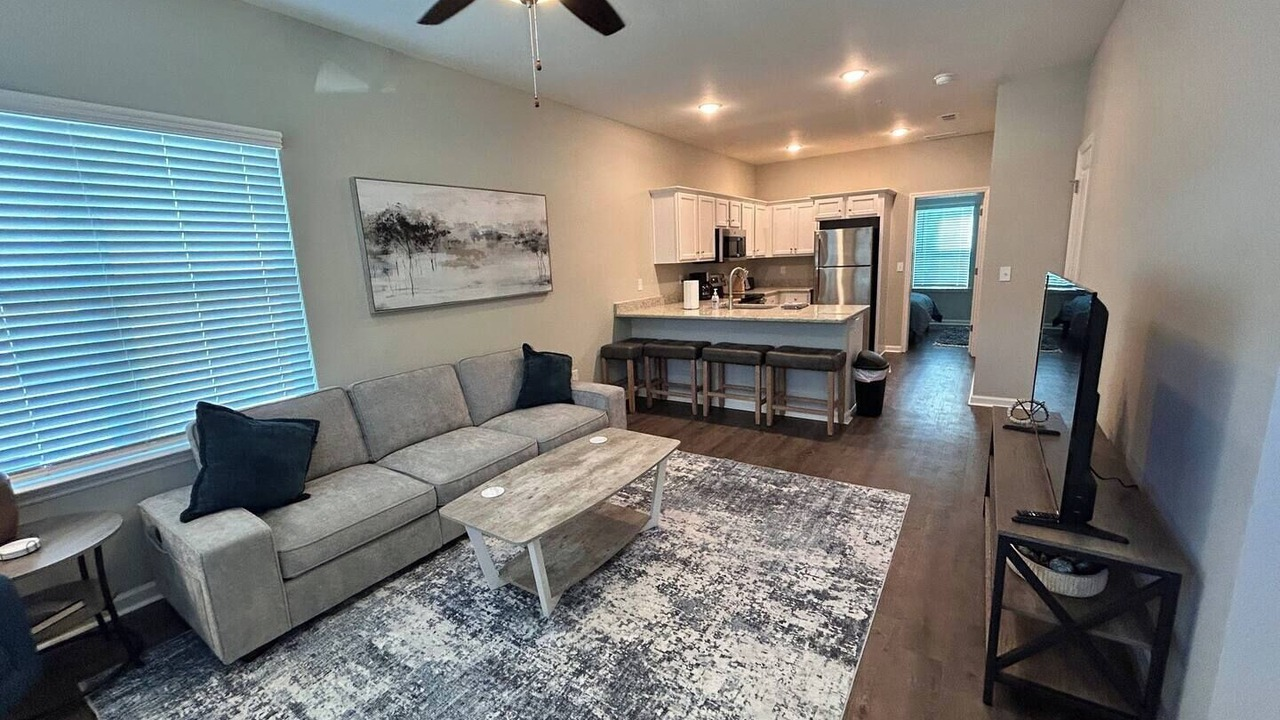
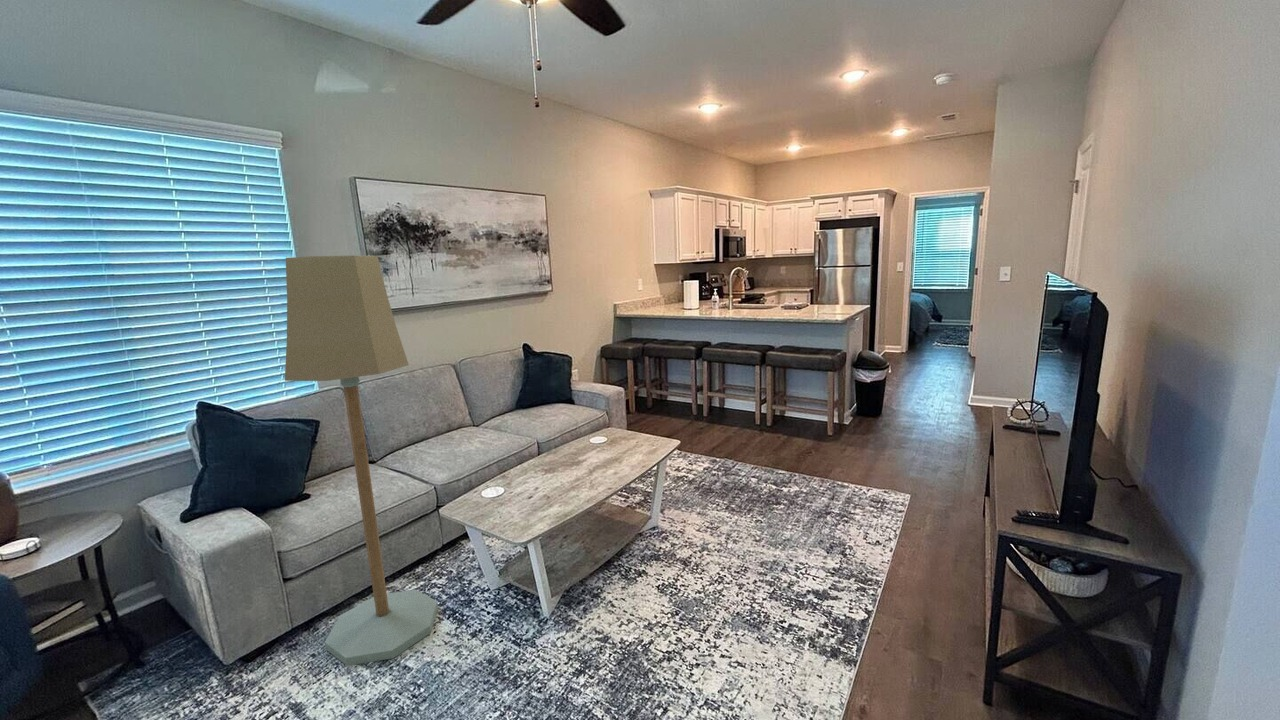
+ floor lamp [284,254,439,667]
